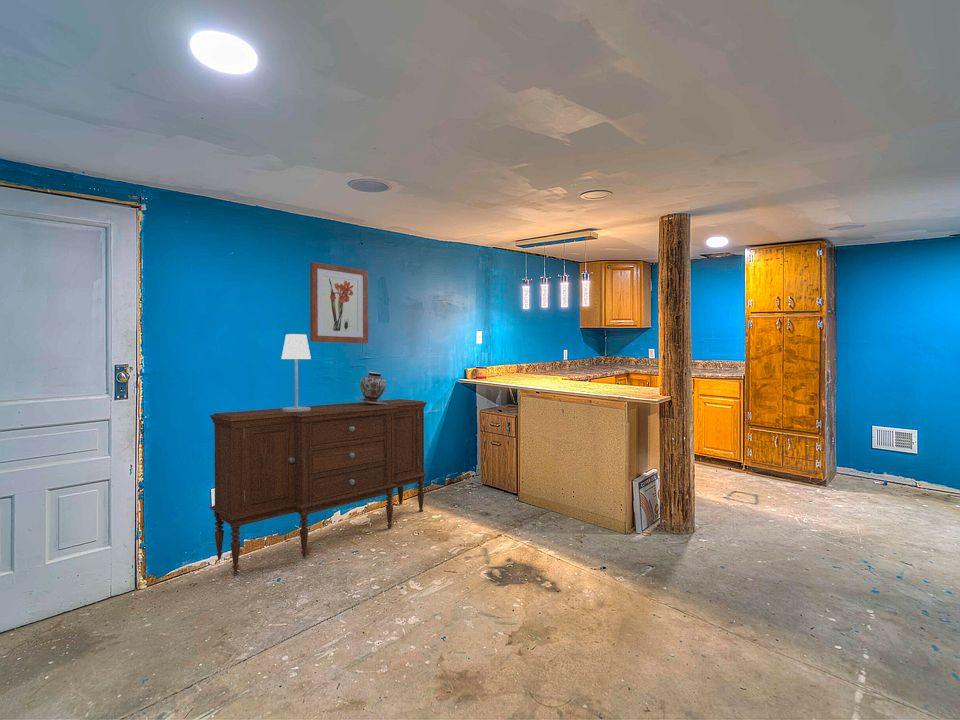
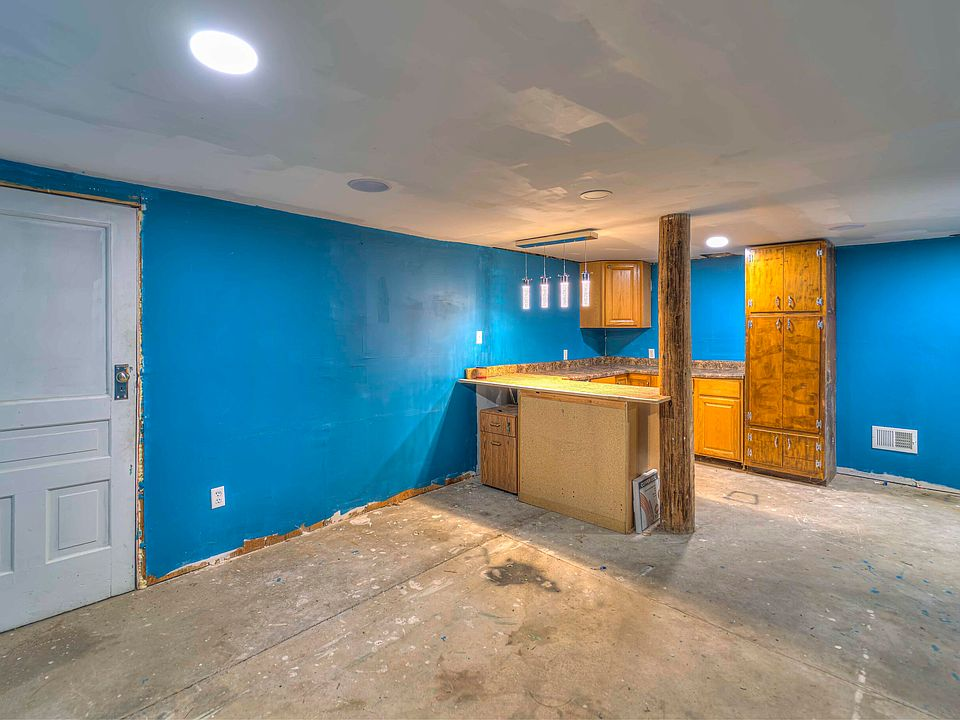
- wall art [309,261,369,344]
- sideboard [209,398,429,573]
- table lamp [280,333,312,412]
- decorative vase [355,371,387,405]
